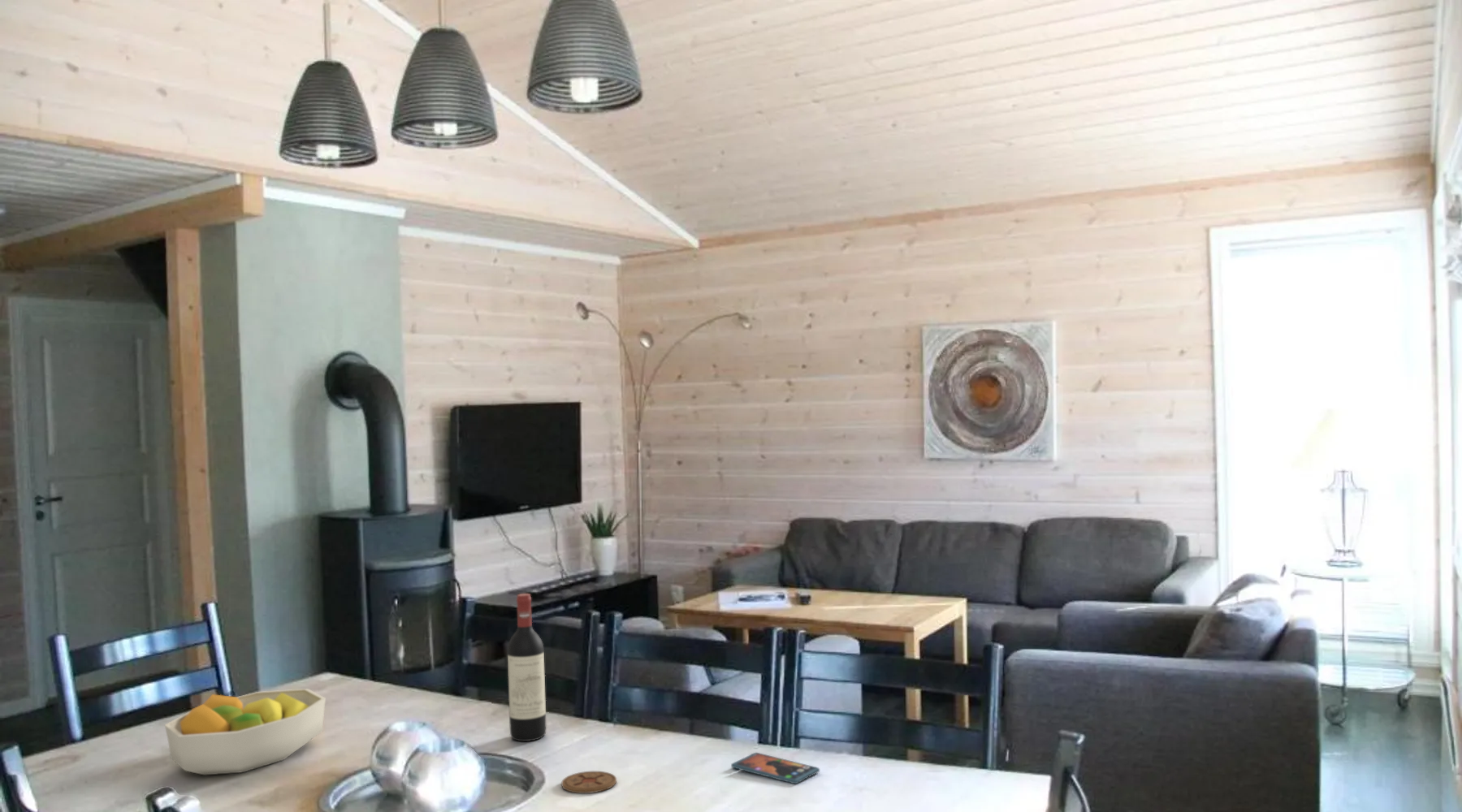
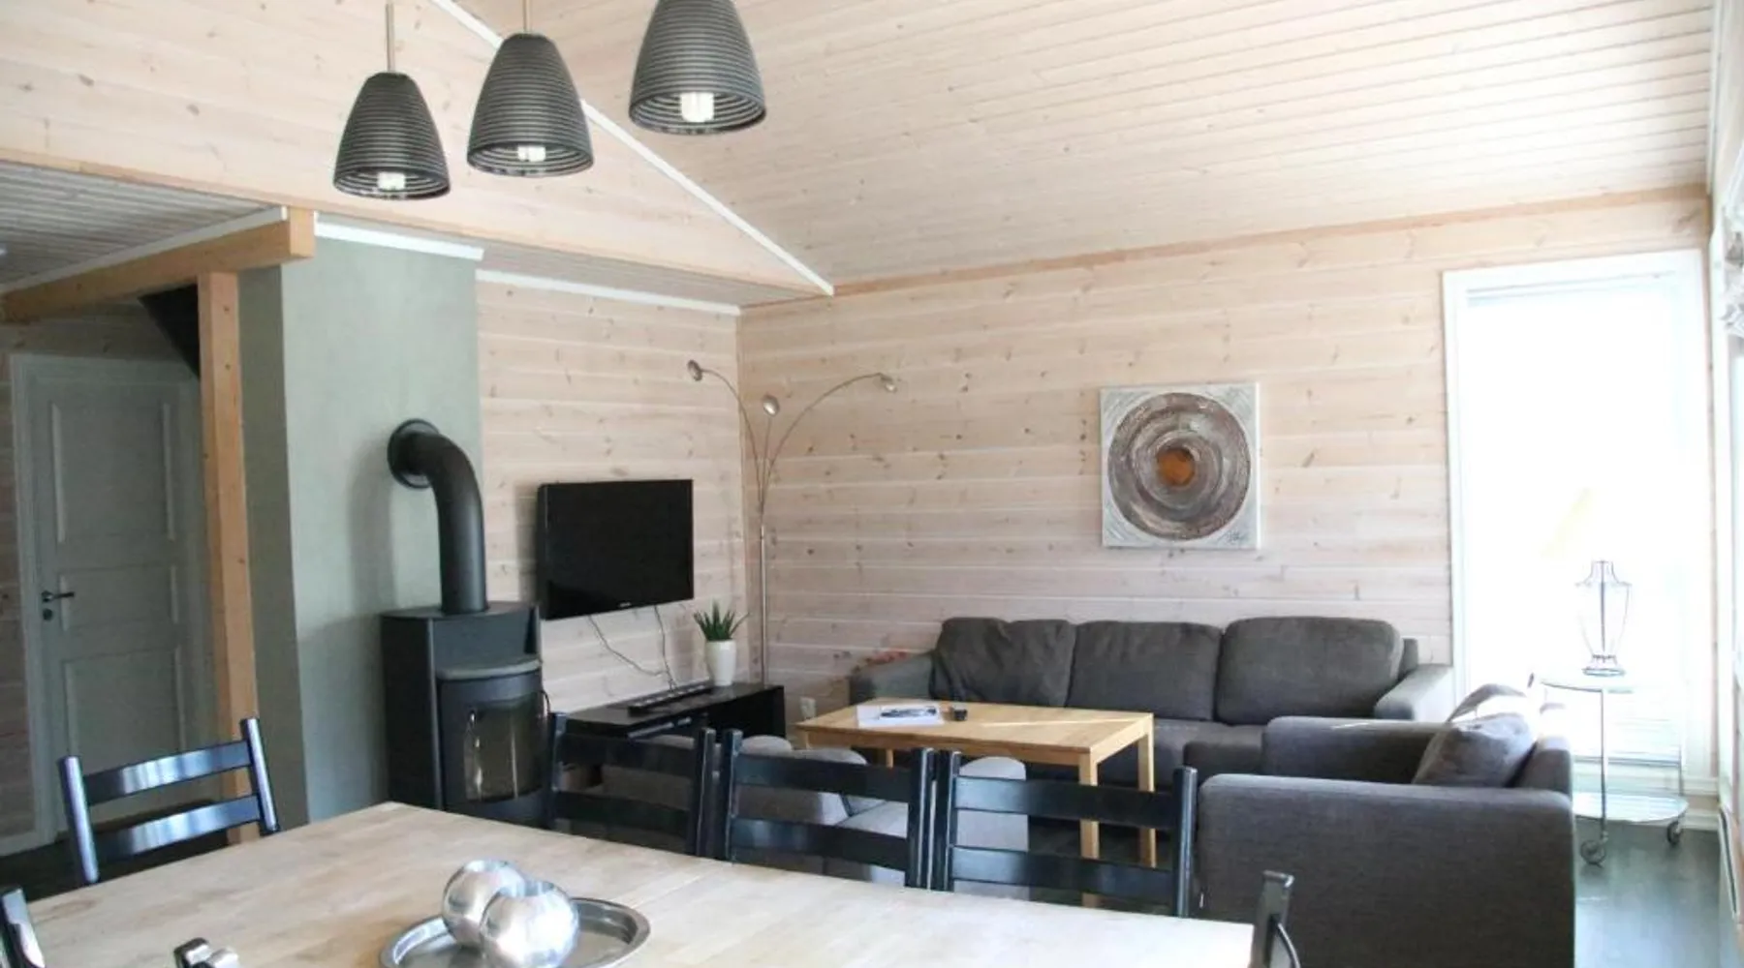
- wine bottle [507,593,547,742]
- fruit bowl [164,688,327,776]
- coaster [560,771,617,794]
- smartphone [730,752,820,784]
